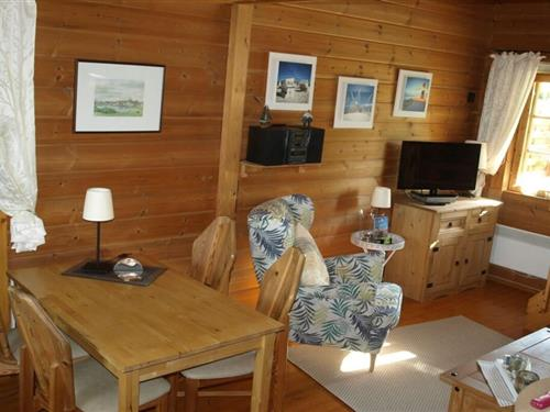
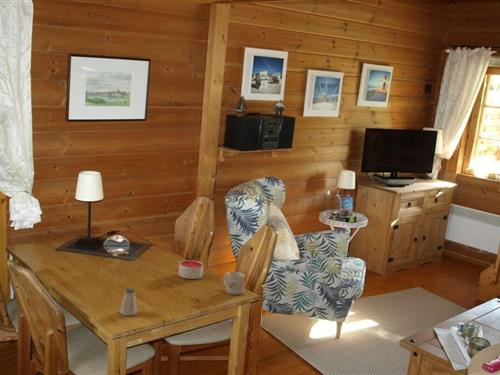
+ mug [223,271,245,296]
+ saltshaker [119,288,138,317]
+ candle [178,259,204,280]
